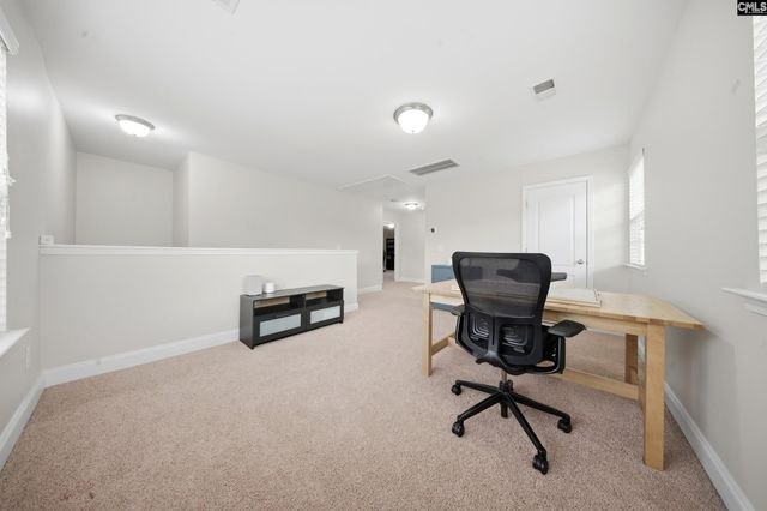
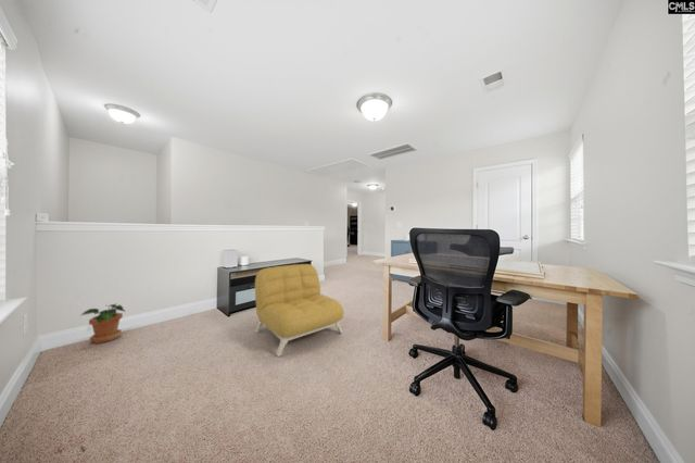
+ potted plant [80,302,126,345]
+ armchair [254,263,345,358]
